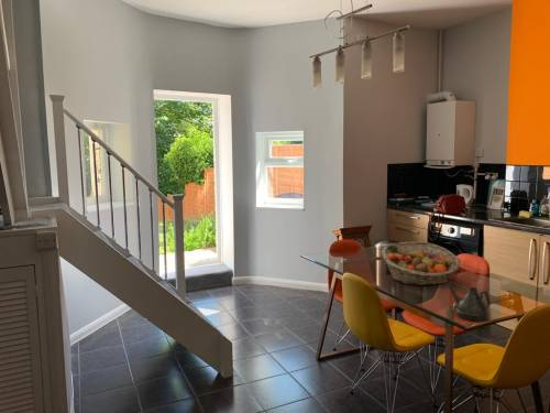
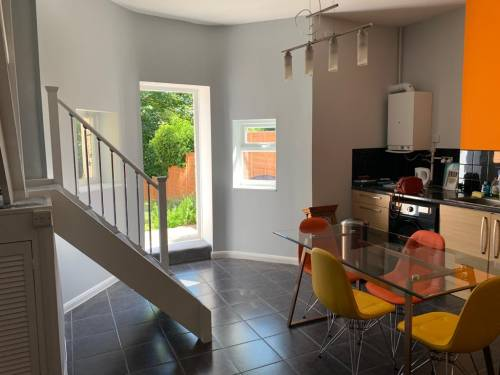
- teapot [444,283,492,323]
- fruit basket [381,241,462,286]
